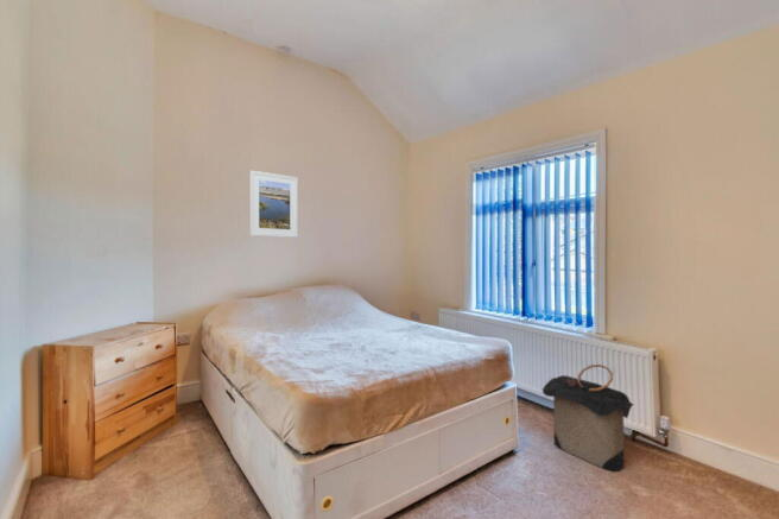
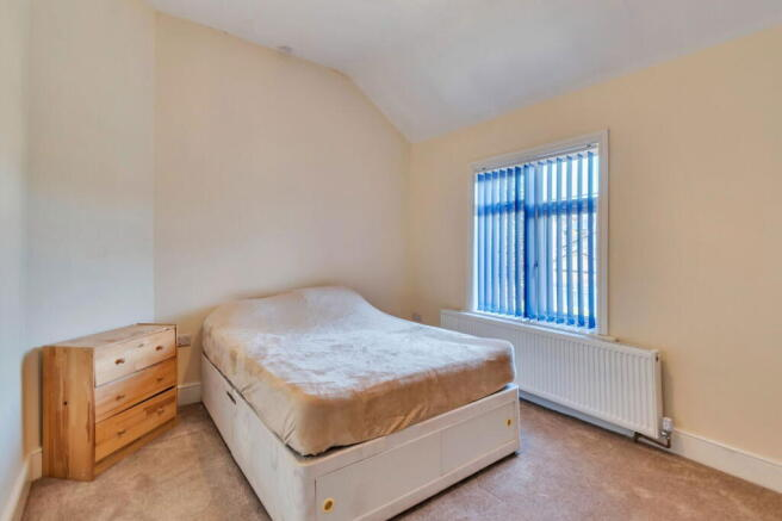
- laundry hamper [542,363,635,473]
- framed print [249,170,299,239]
